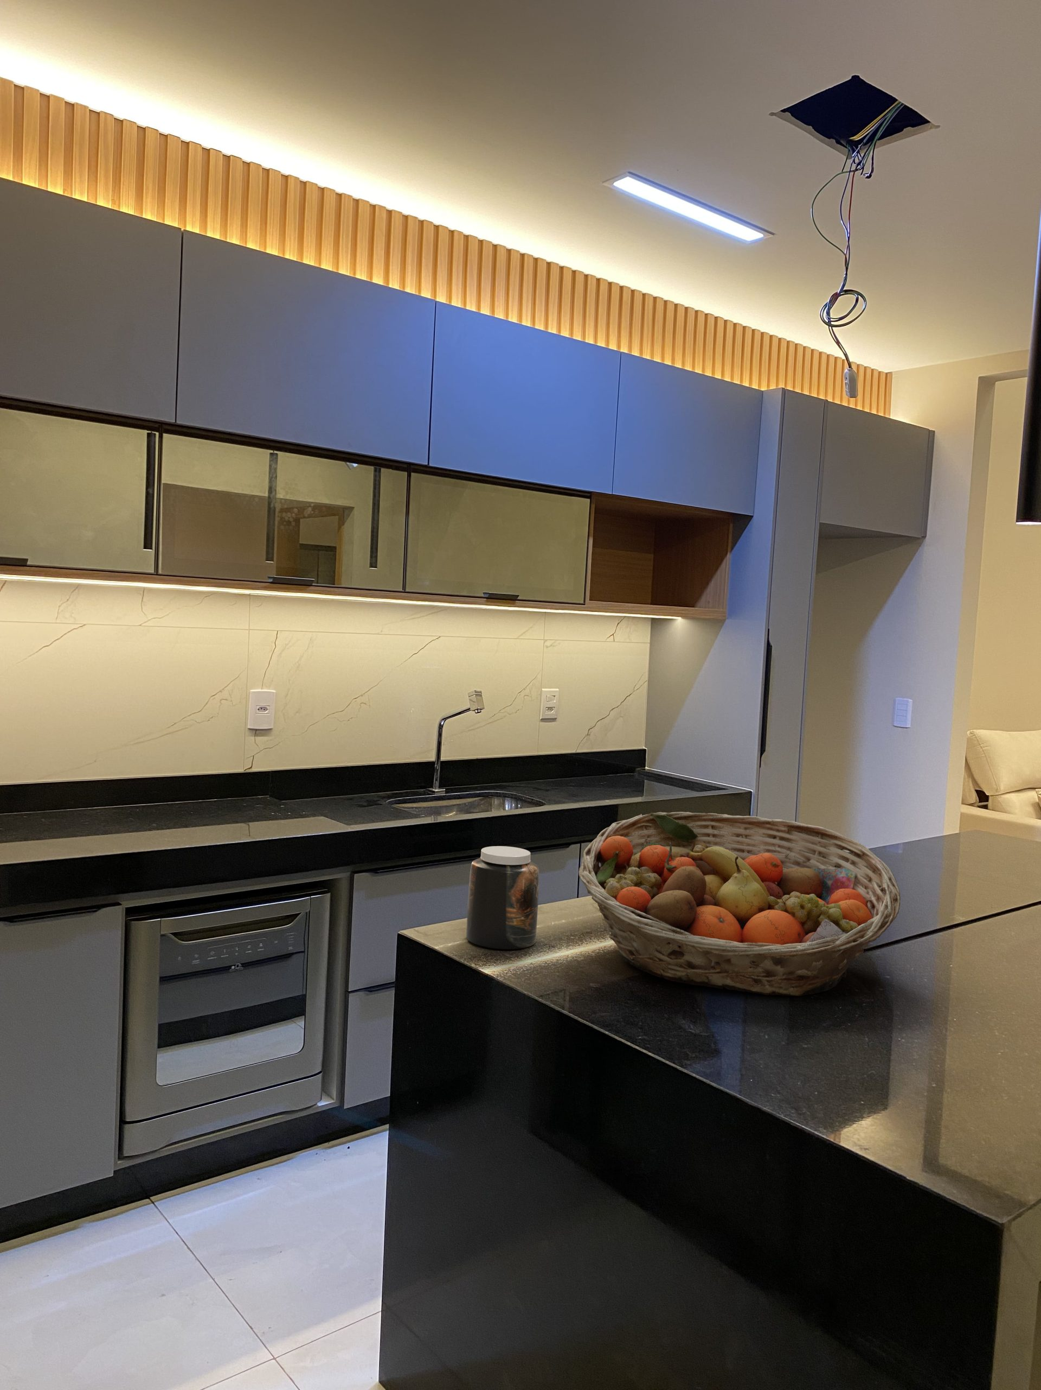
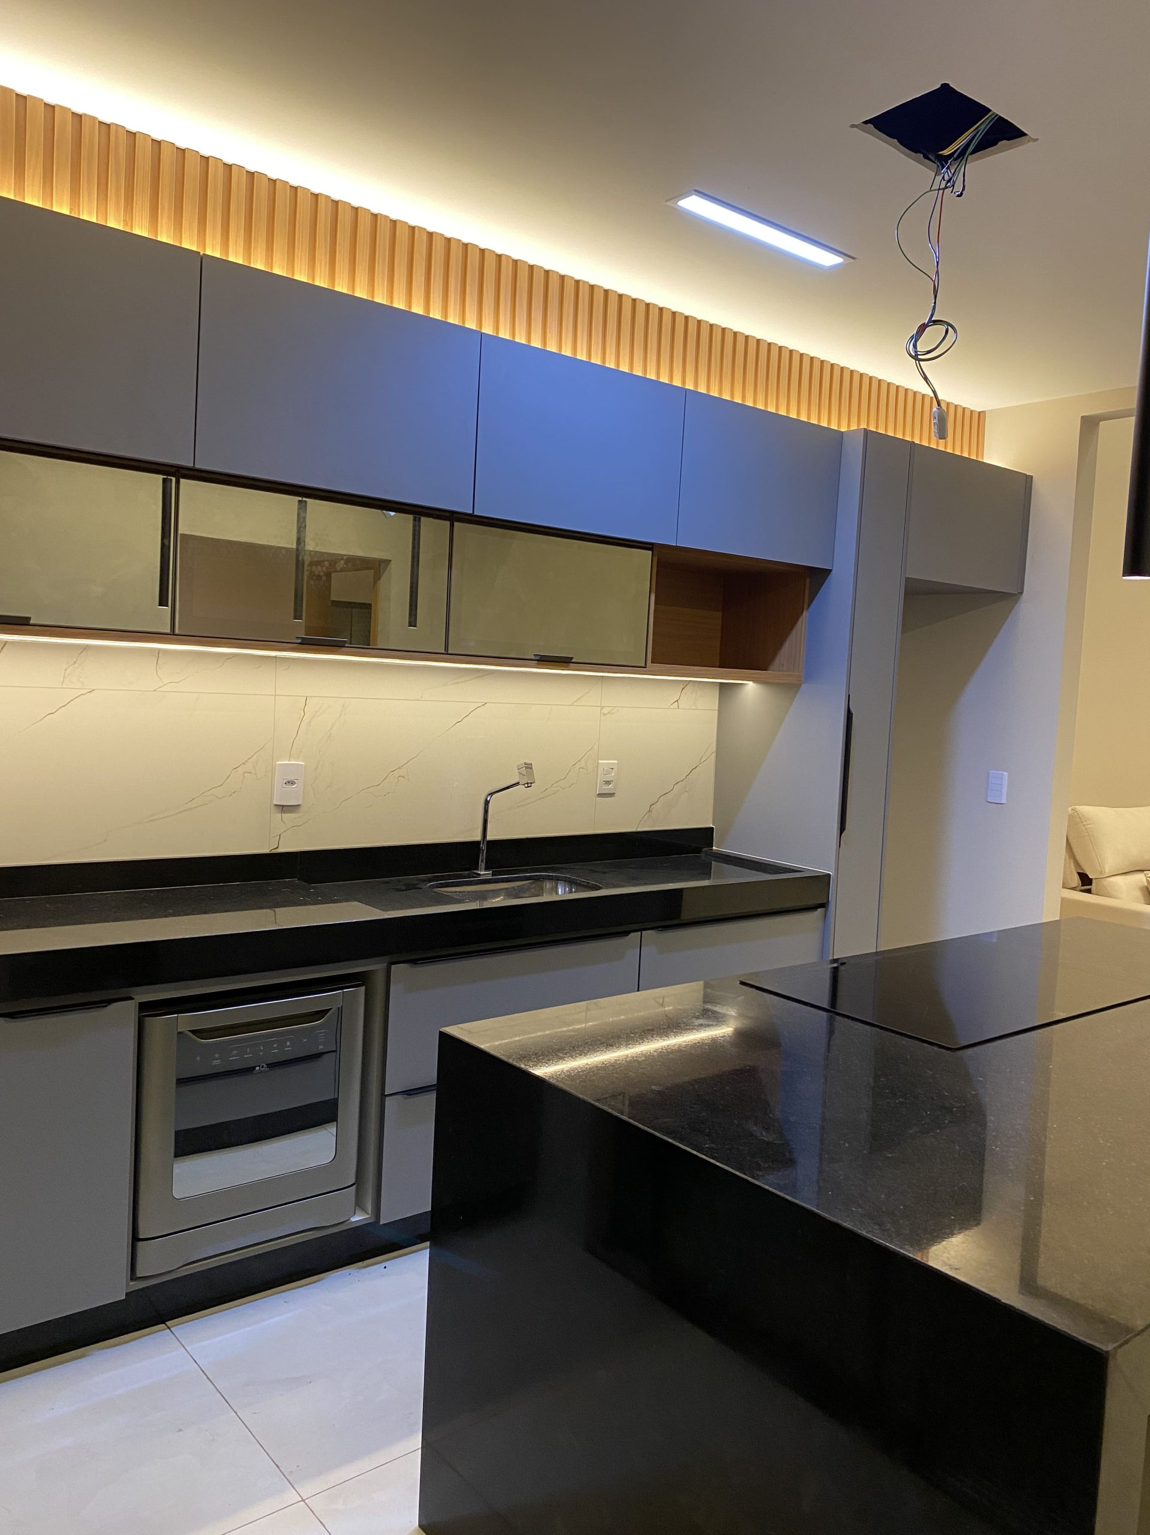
- fruit basket [578,811,901,996]
- jar [466,845,539,950]
